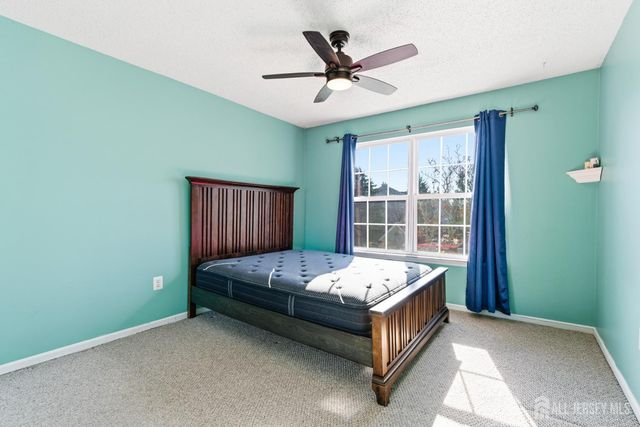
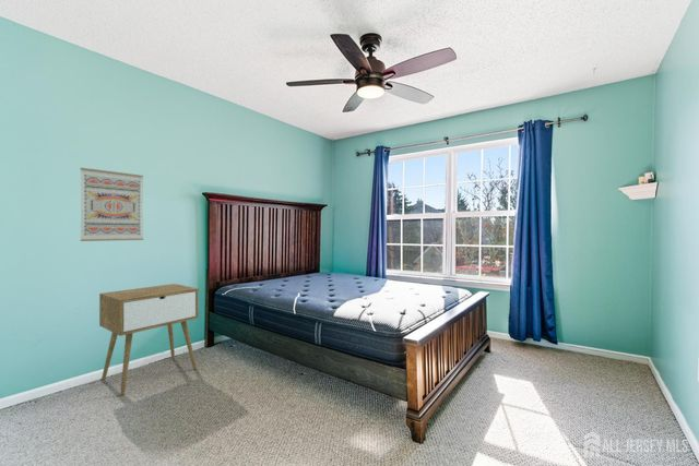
+ wall art [80,167,144,242]
+ nightstand [98,283,199,397]
